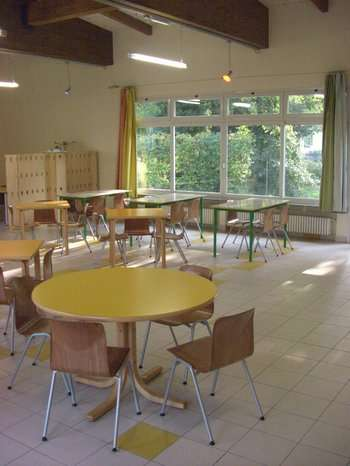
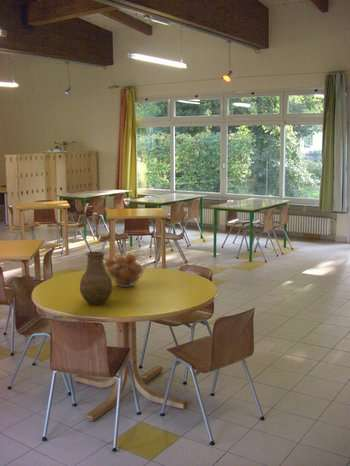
+ fruit basket [104,253,147,288]
+ vase [79,251,114,306]
